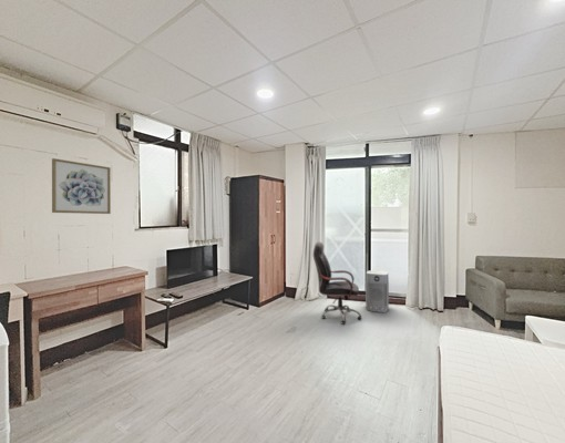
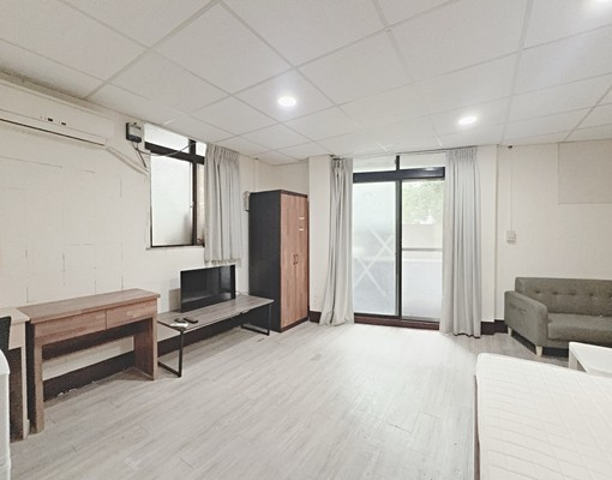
- wall art [51,157,112,215]
- office chair [312,241,362,326]
- air purifier [364,269,390,313]
